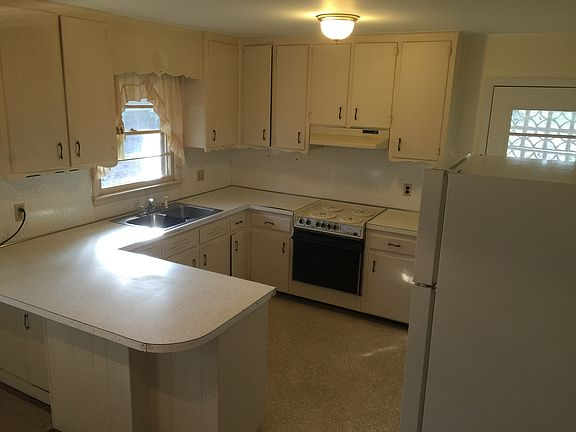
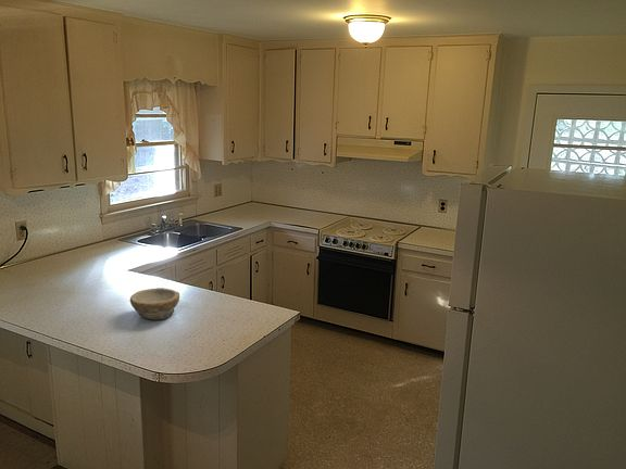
+ bowl [129,287,180,320]
